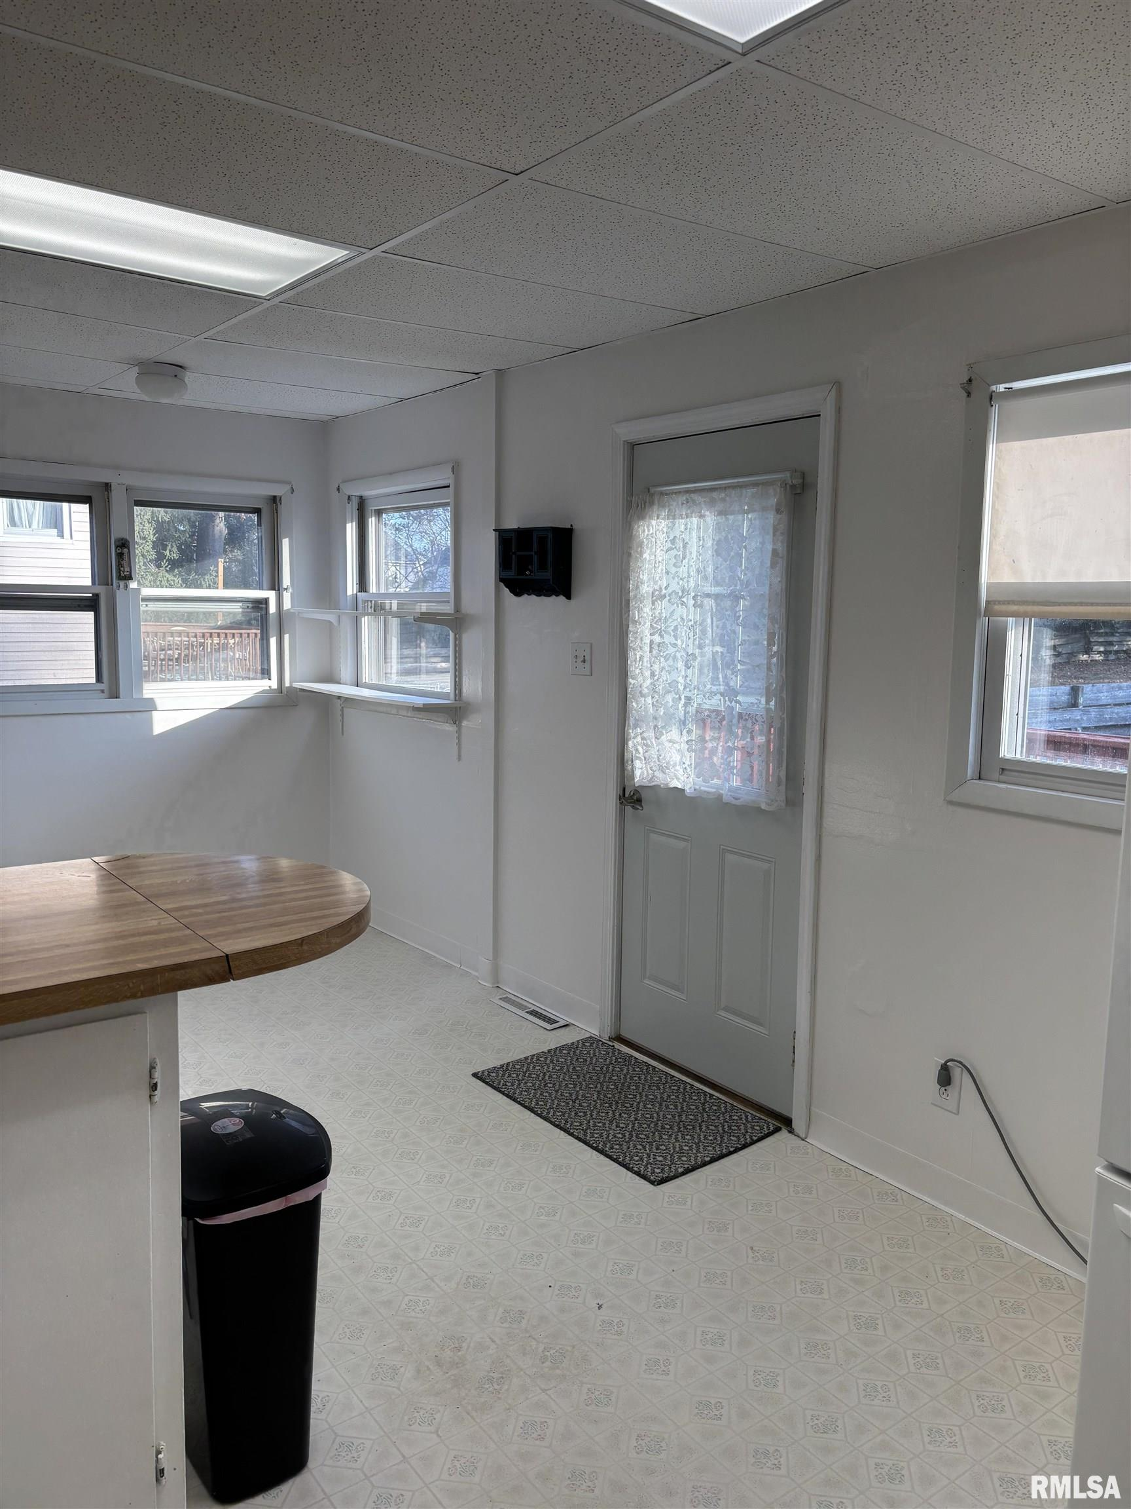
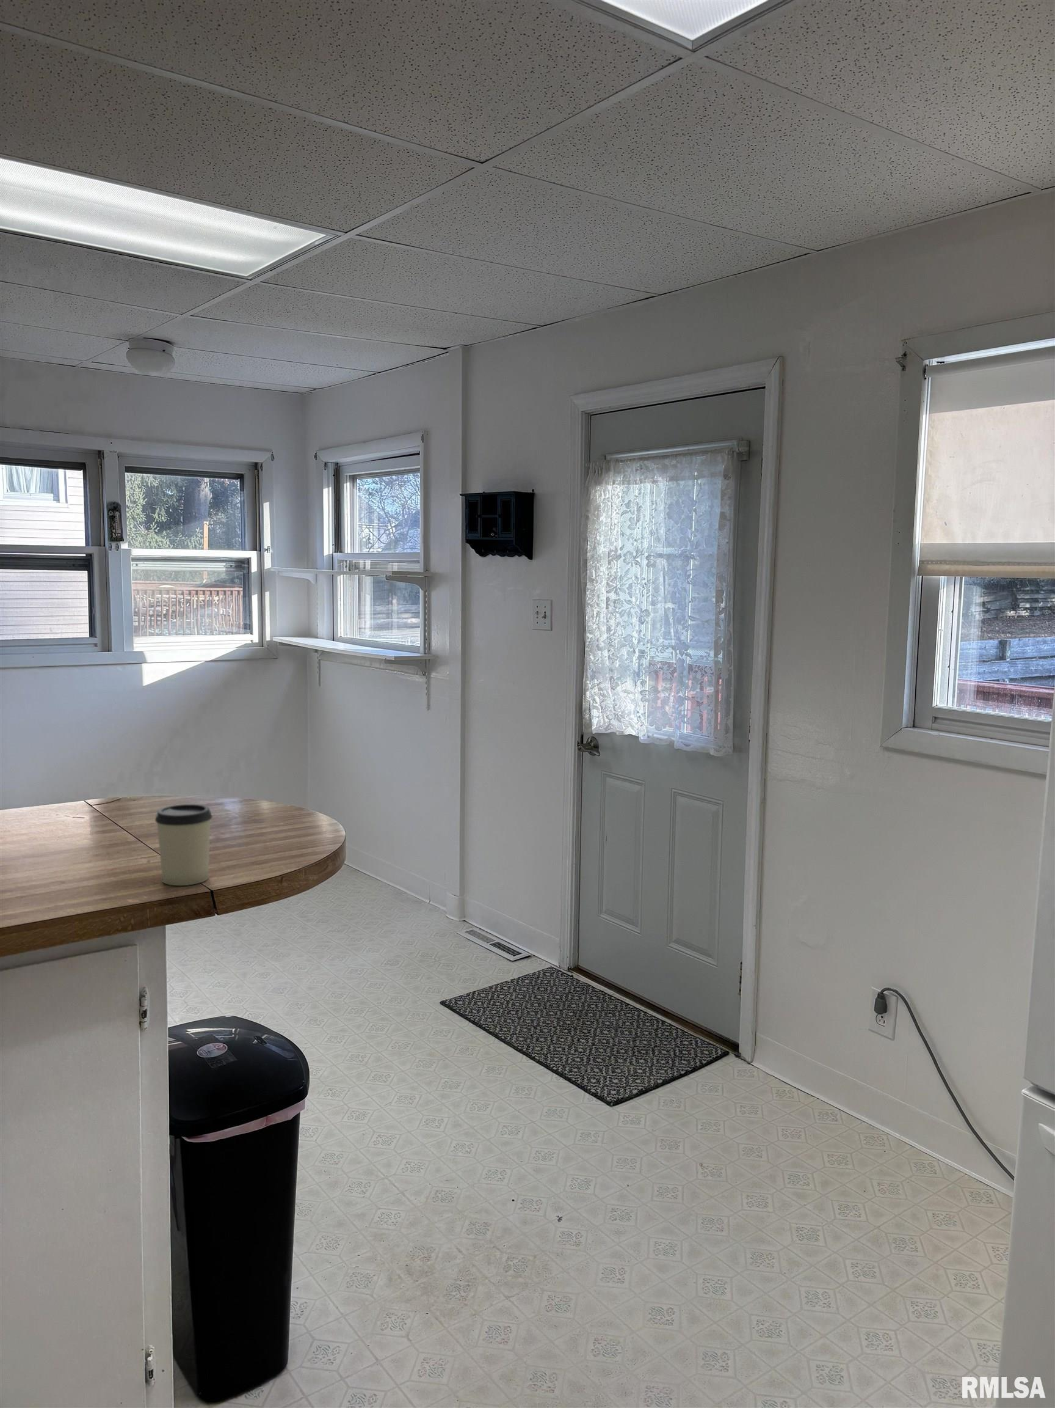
+ cup [154,804,213,886]
